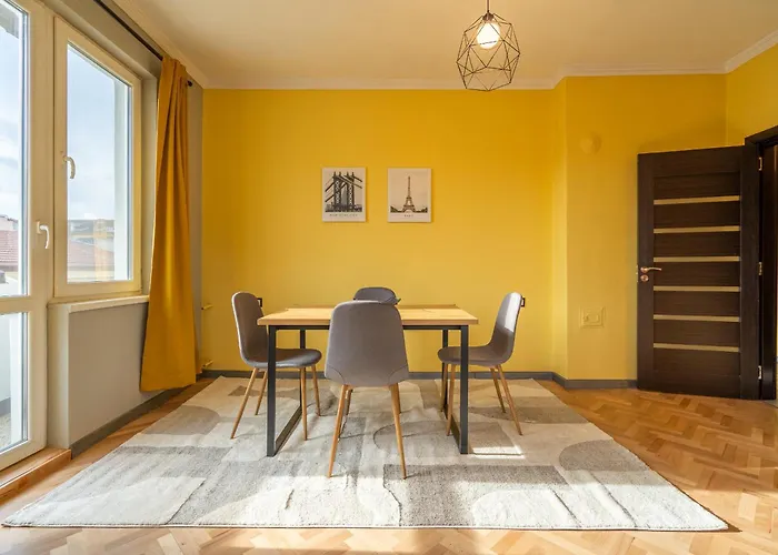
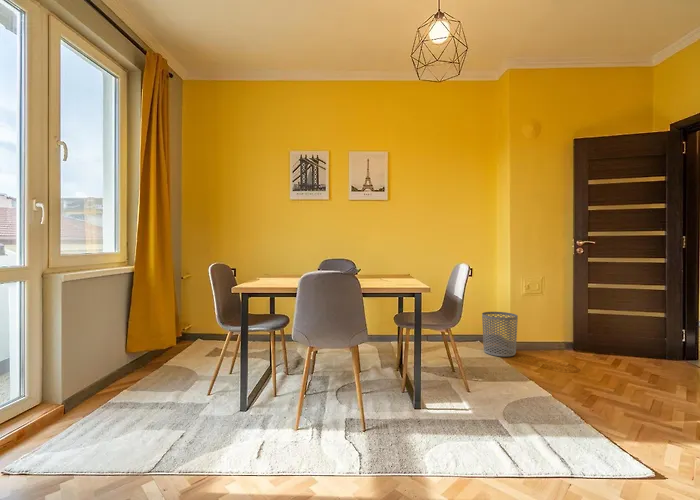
+ waste bin [481,311,519,358]
